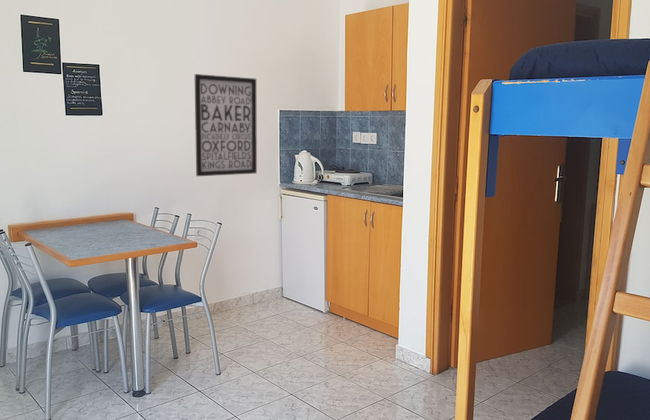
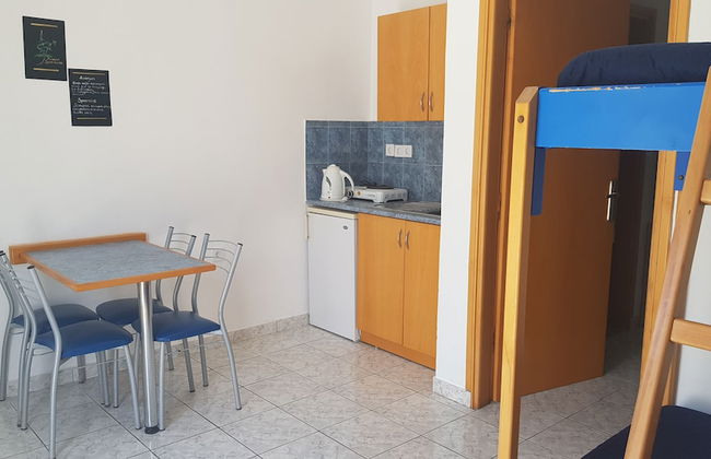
- wall art [194,73,258,177]
